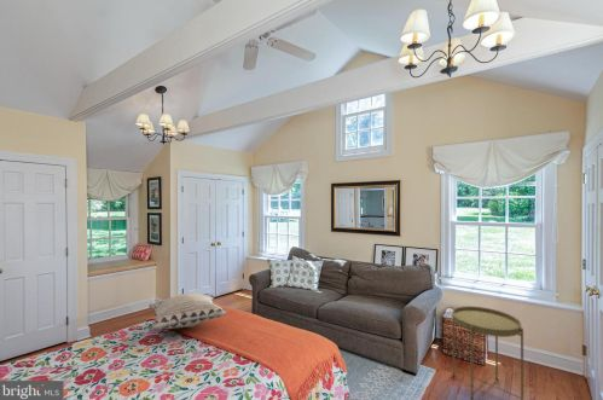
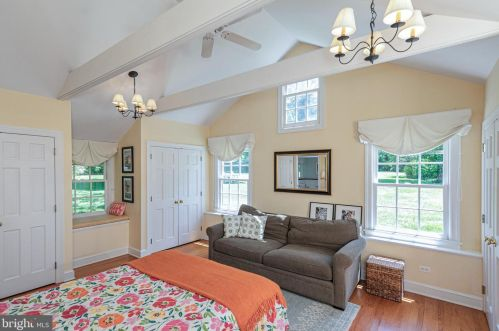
- decorative pillow [147,291,228,331]
- side table [451,305,524,400]
